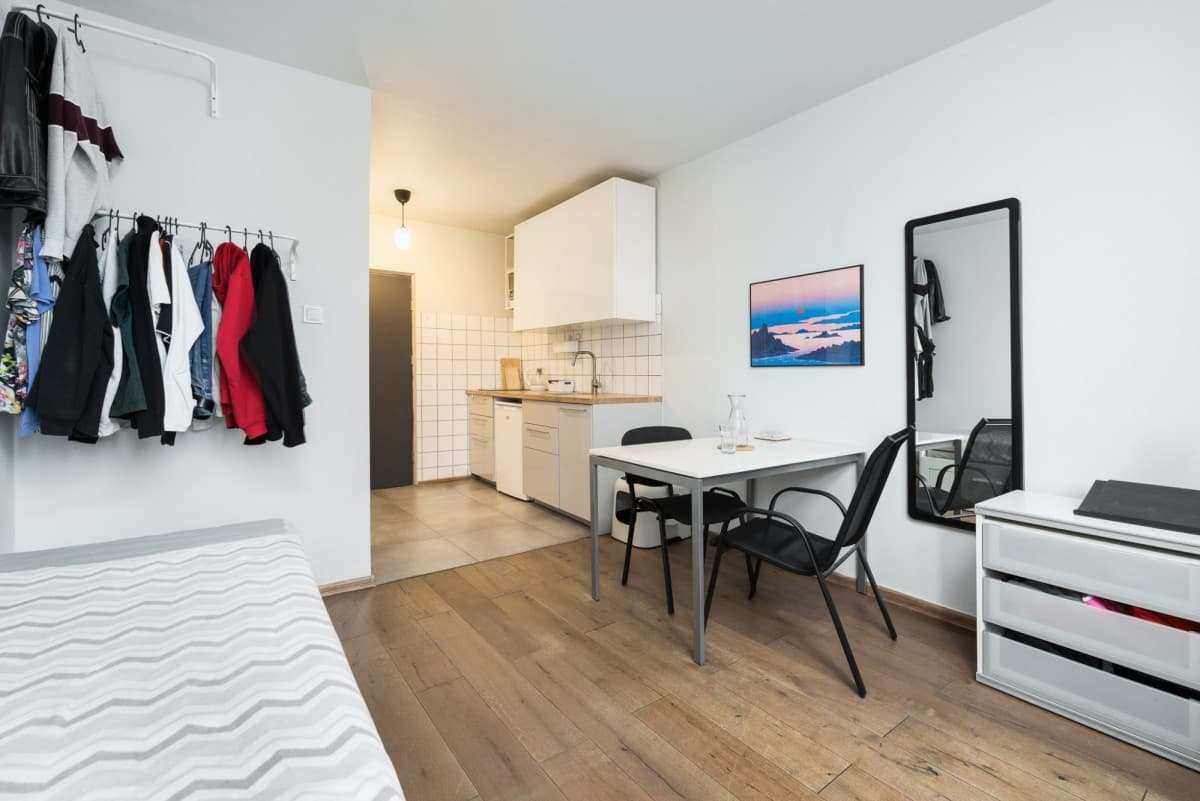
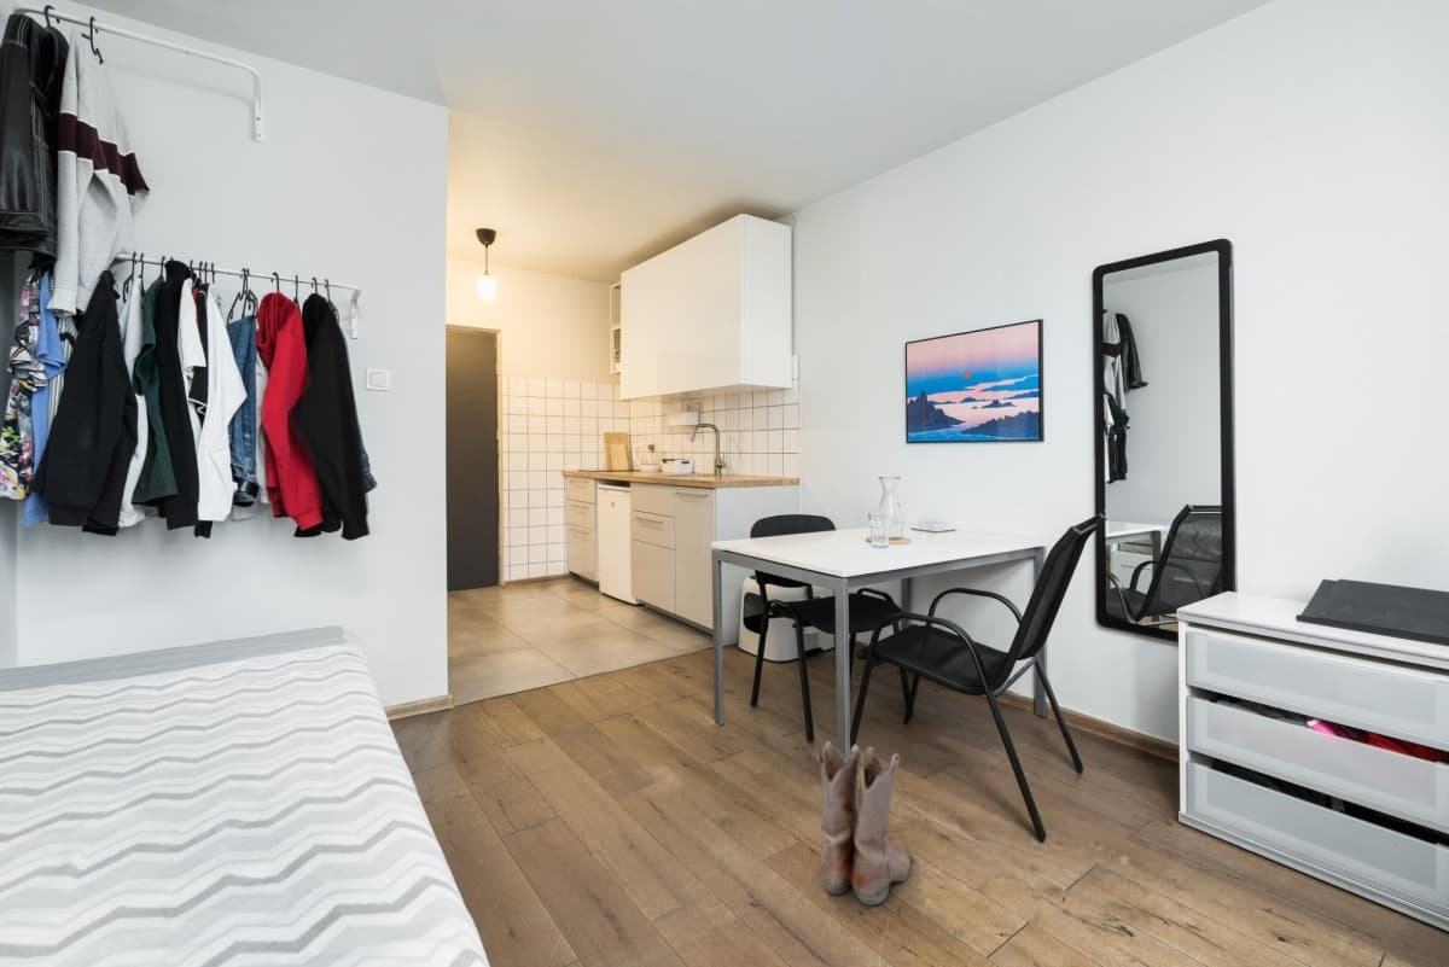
+ boots [815,740,915,907]
